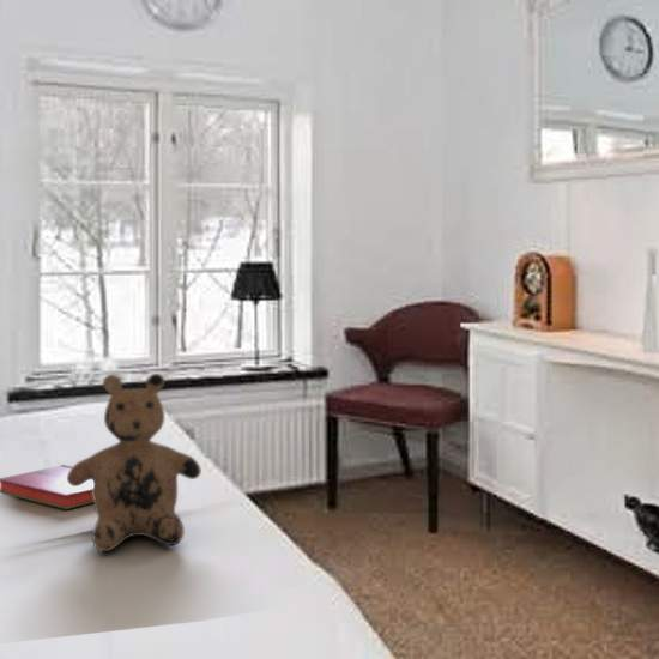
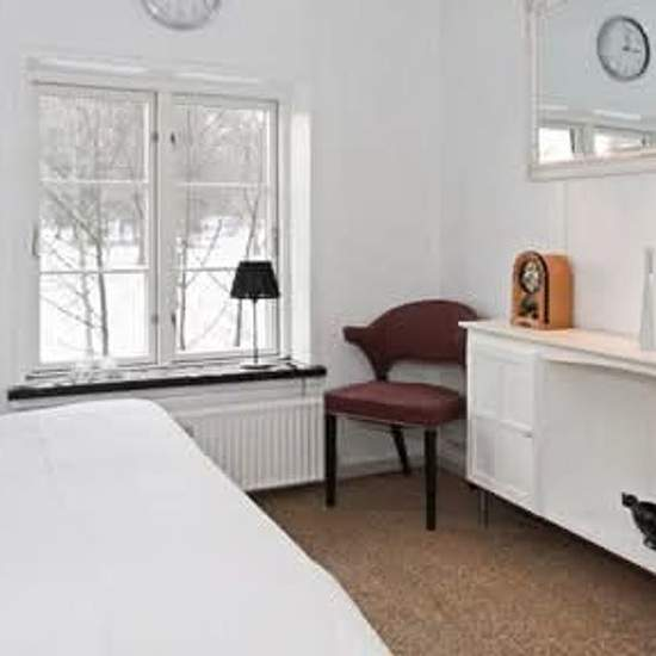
- teddy bear [67,373,202,552]
- hardback book [0,464,93,510]
